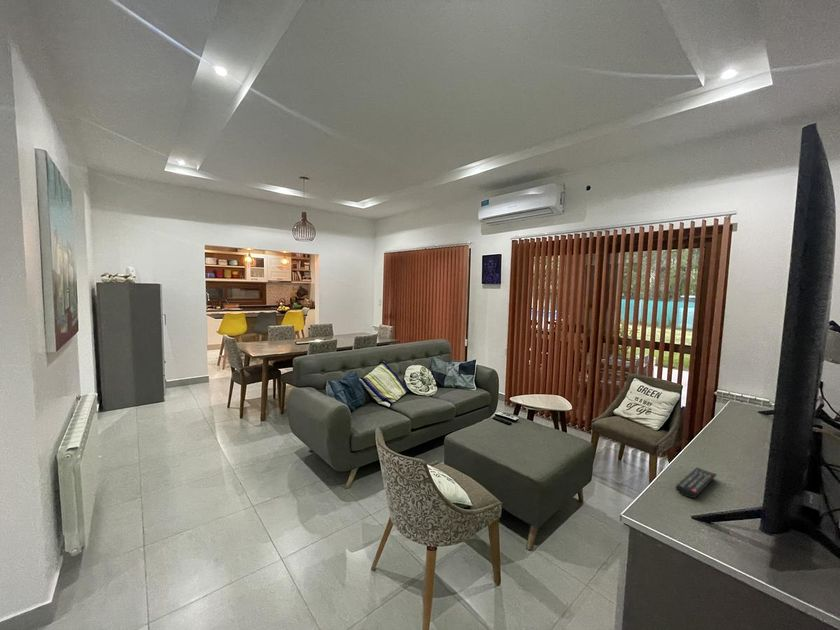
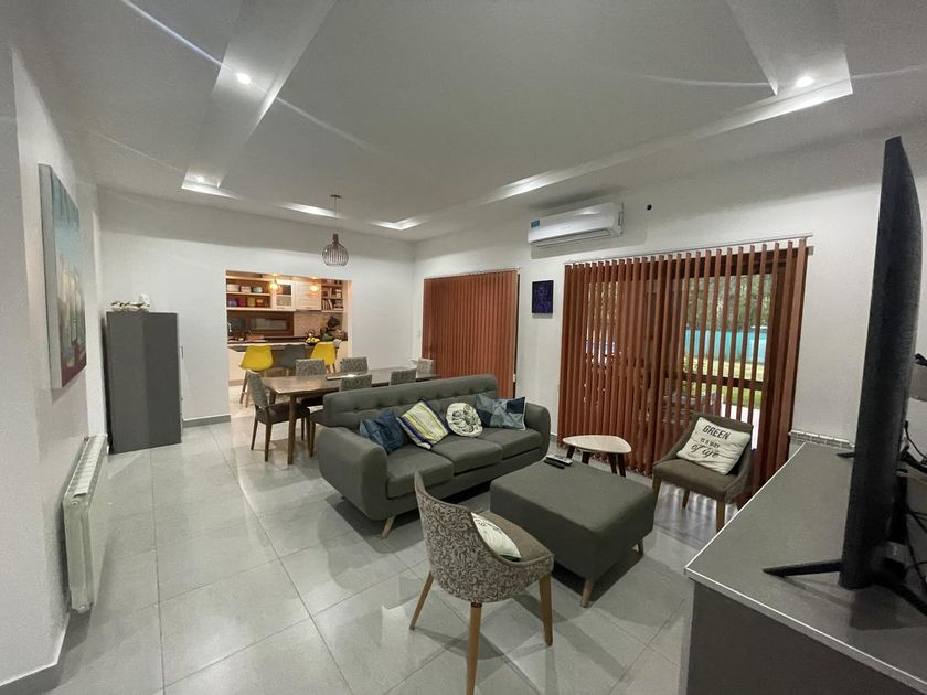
- remote control [675,466,718,499]
